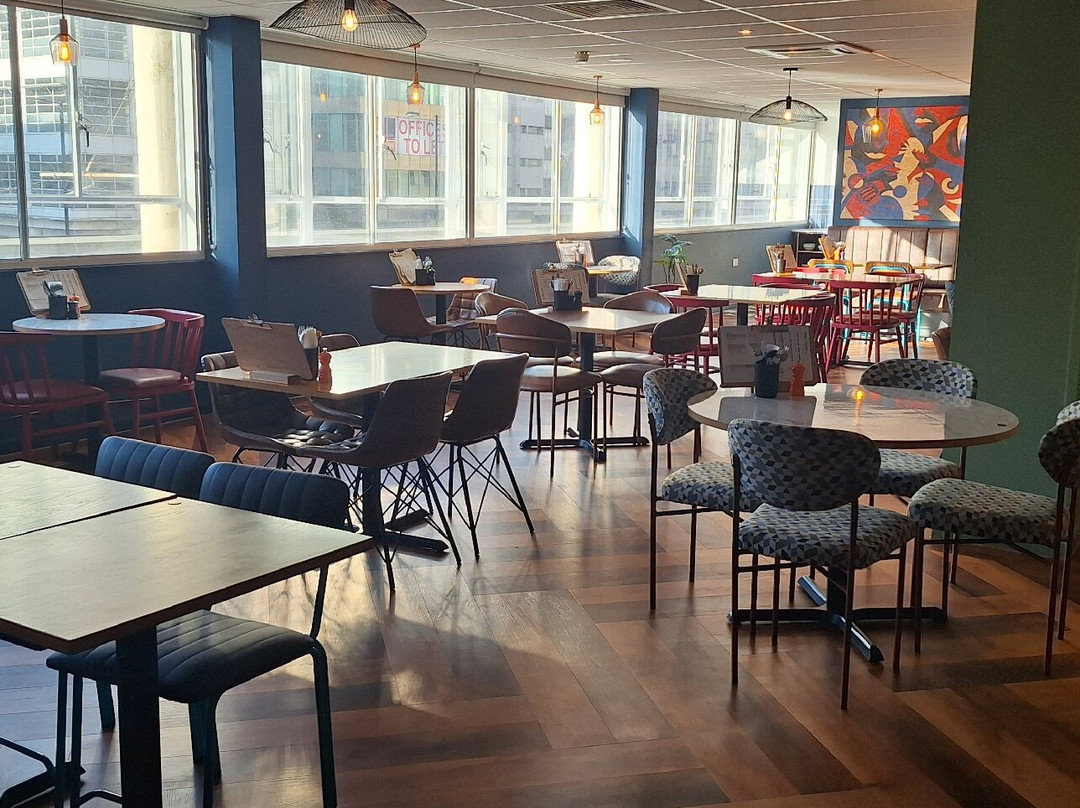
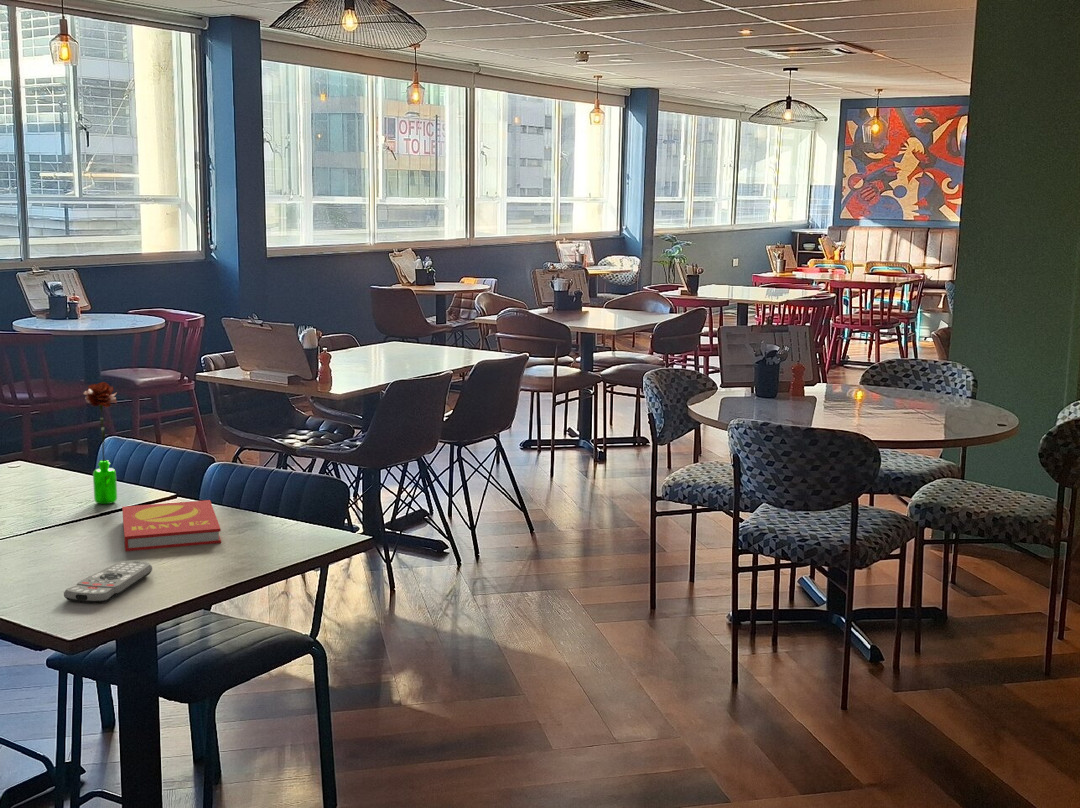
+ flower [82,381,118,505]
+ remote control [63,560,153,604]
+ book [121,499,222,552]
